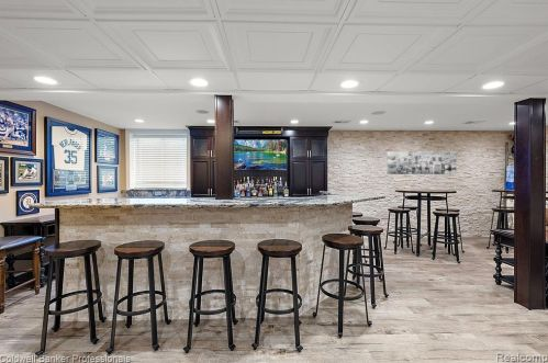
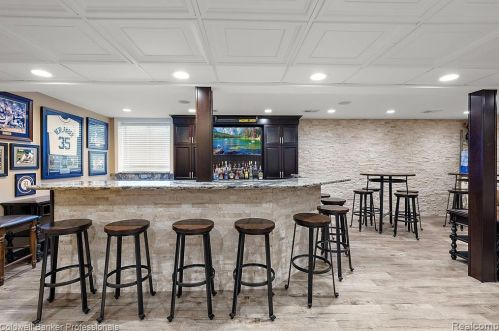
- wall art [387,150,457,175]
